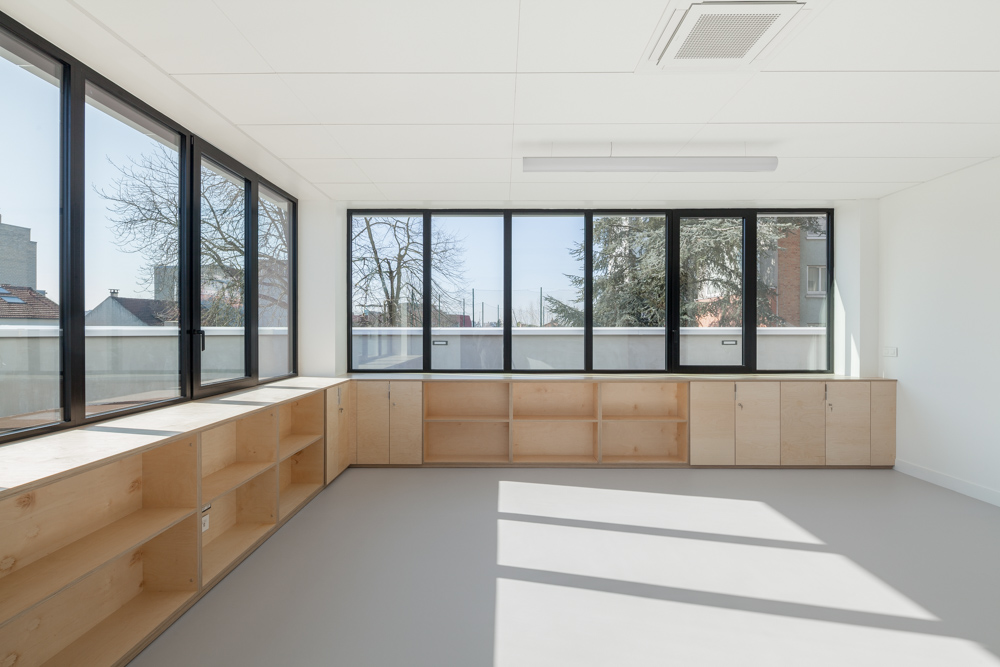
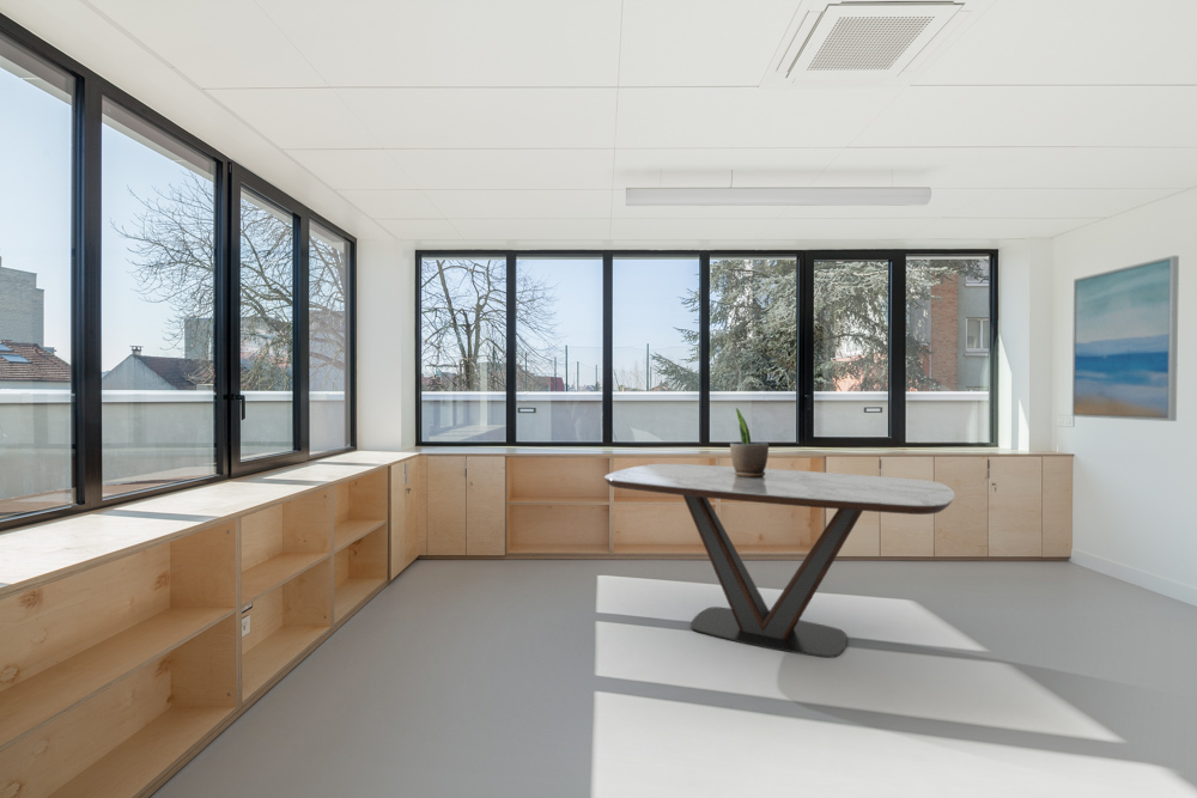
+ potted plant [729,407,770,477]
+ dining table [603,463,955,659]
+ wall art [1071,255,1180,422]
